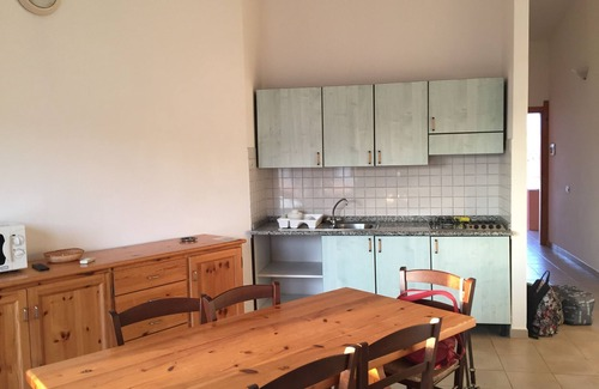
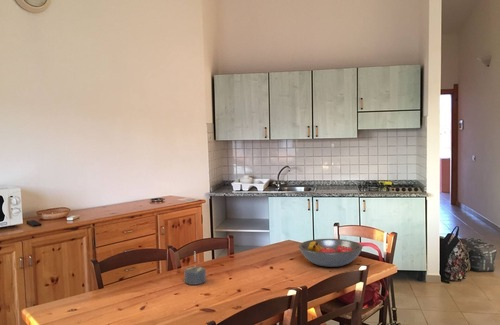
+ fruit bowl [298,238,364,268]
+ candle [183,251,207,286]
